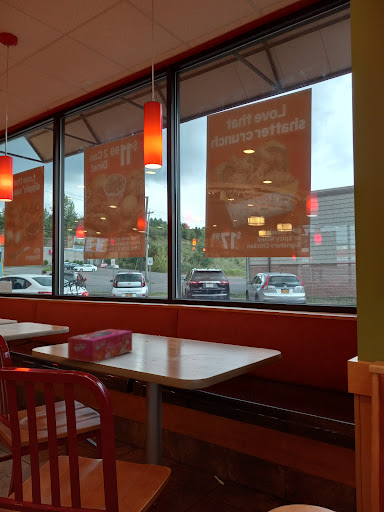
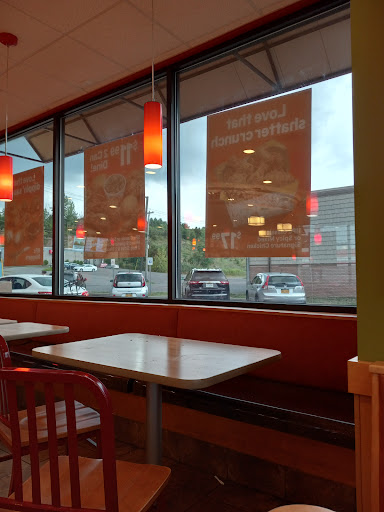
- tissue box [67,328,133,364]
